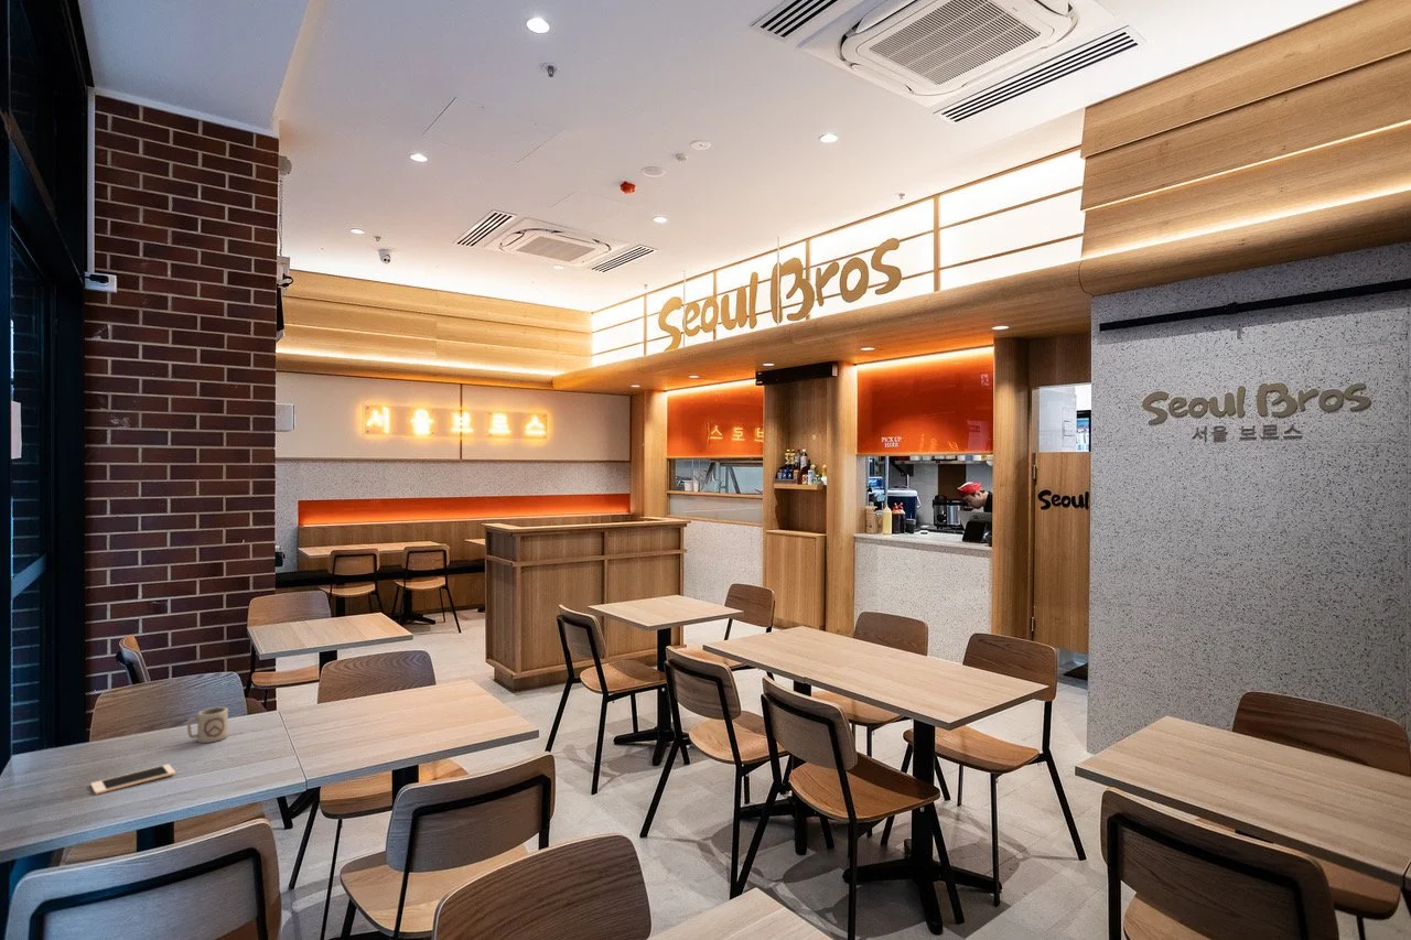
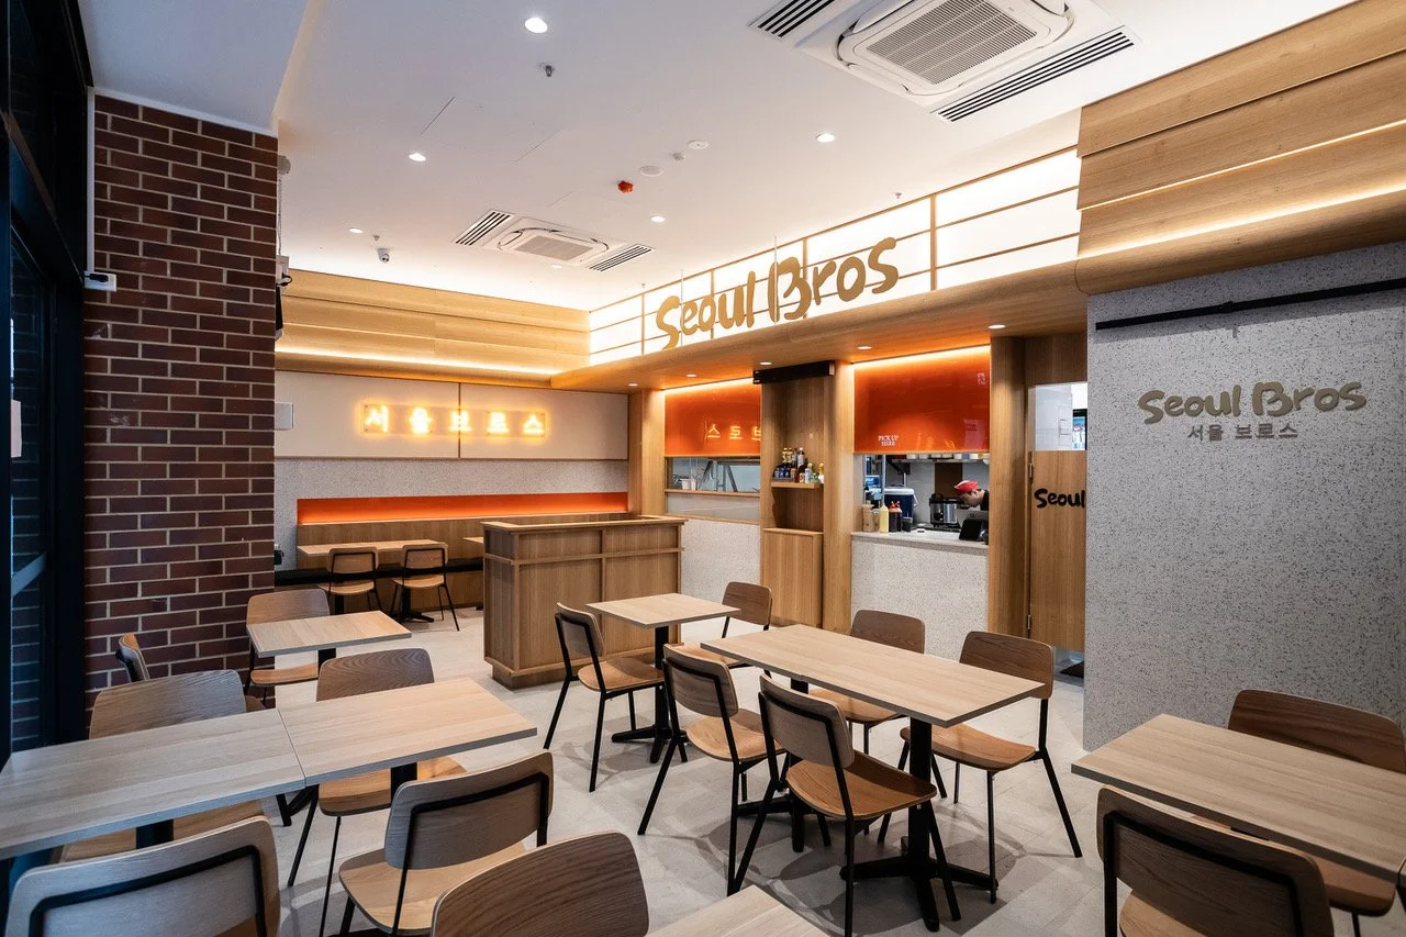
- cup [186,706,229,744]
- cell phone [90,764,176,796]
